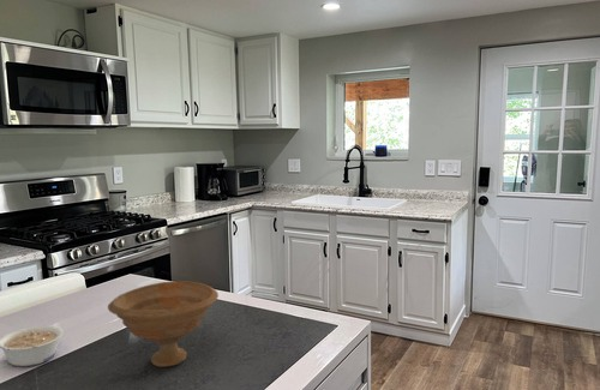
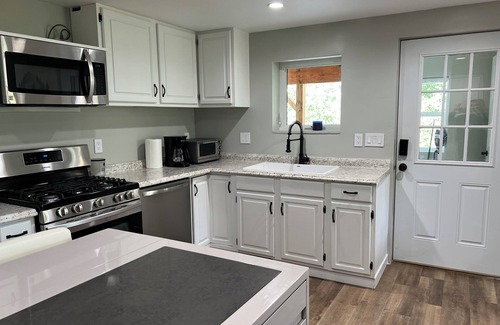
- bowl [107,280,220,368]
- legume [0,325,65,367]
